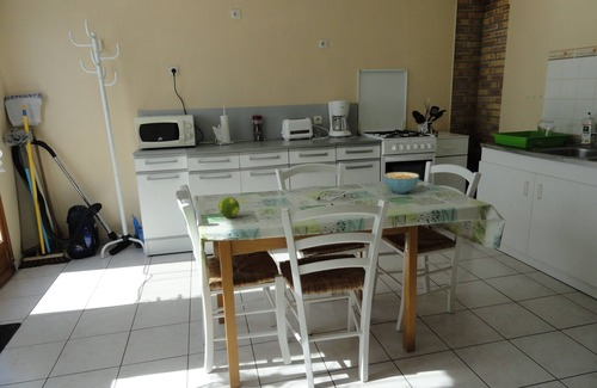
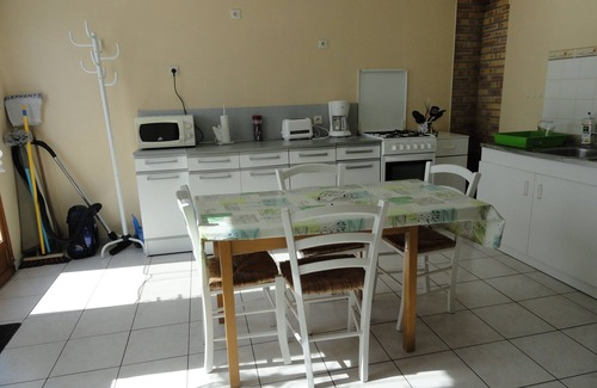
- cereal bowl [382,171,420,195]
- fruit [217,196,241,218]
